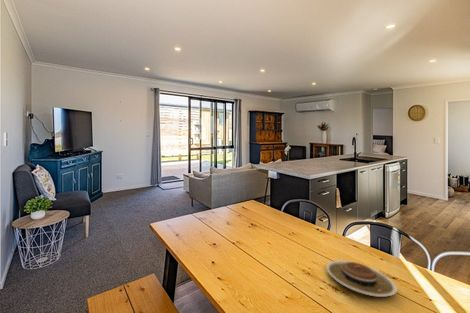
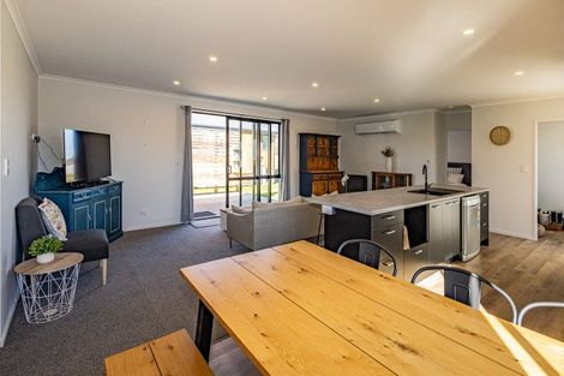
- plate [325,260,398,298]
